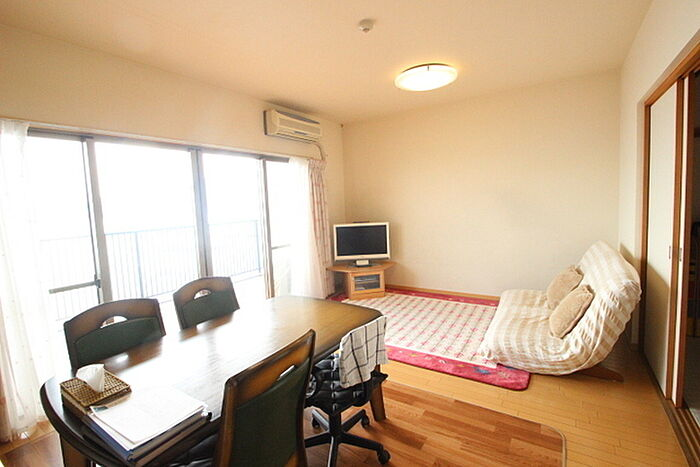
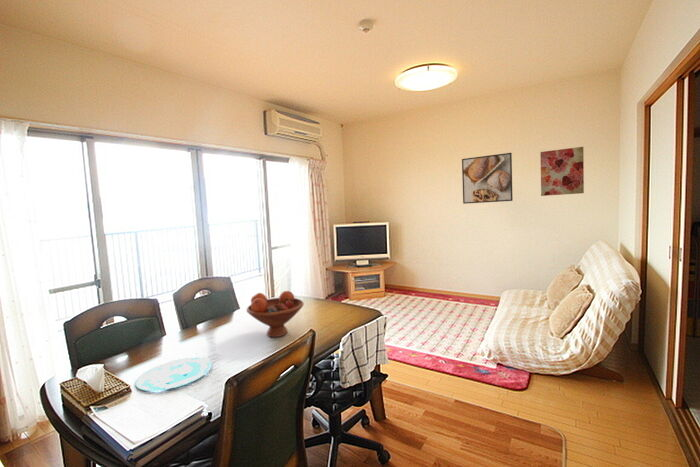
+ wall art [539,146,585,197]
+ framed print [461,152,514,205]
+ fruit bowl [245,290,305,338]
+ plate [134,357,213,392]
